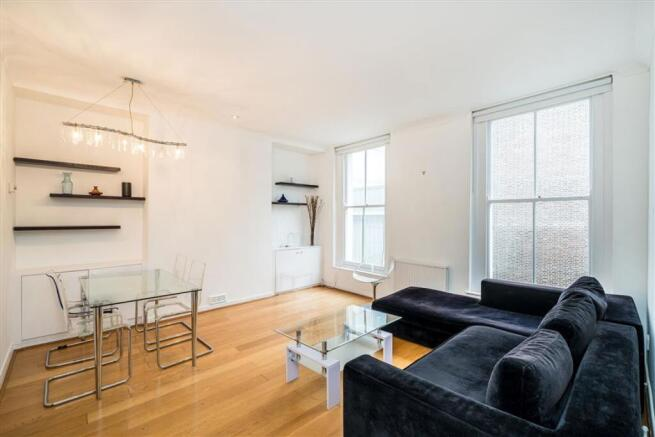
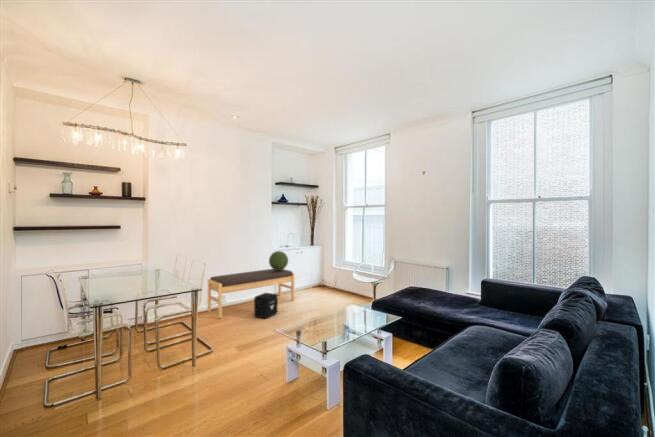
+ air purifier [253,292,278,320]
+ decorative sphere [268,250,289,270]
+ bench [207,268,295,319]
